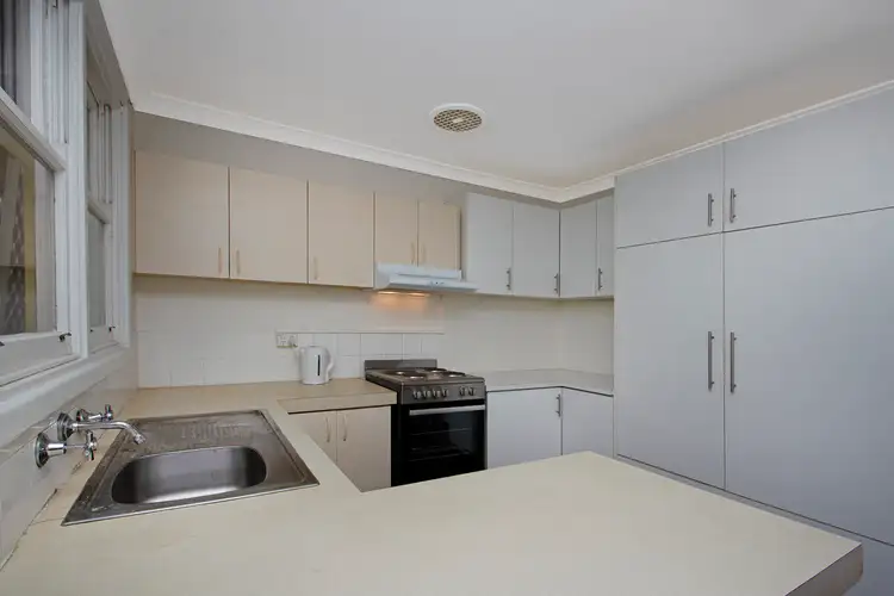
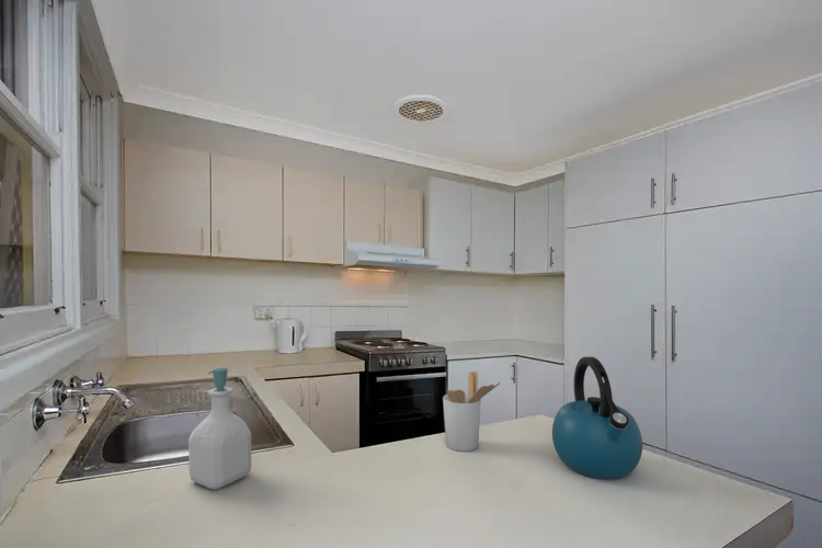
+ kettle [551,356,643,480]
+ utensil holder [442,370,501,453]
+ soap bottle [187,367,252,491]
